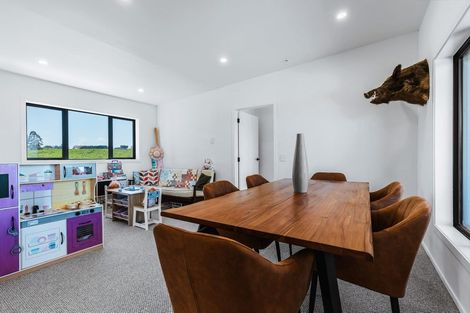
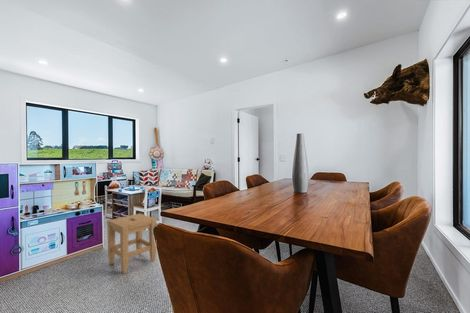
+ stool [106,213,157,275]
